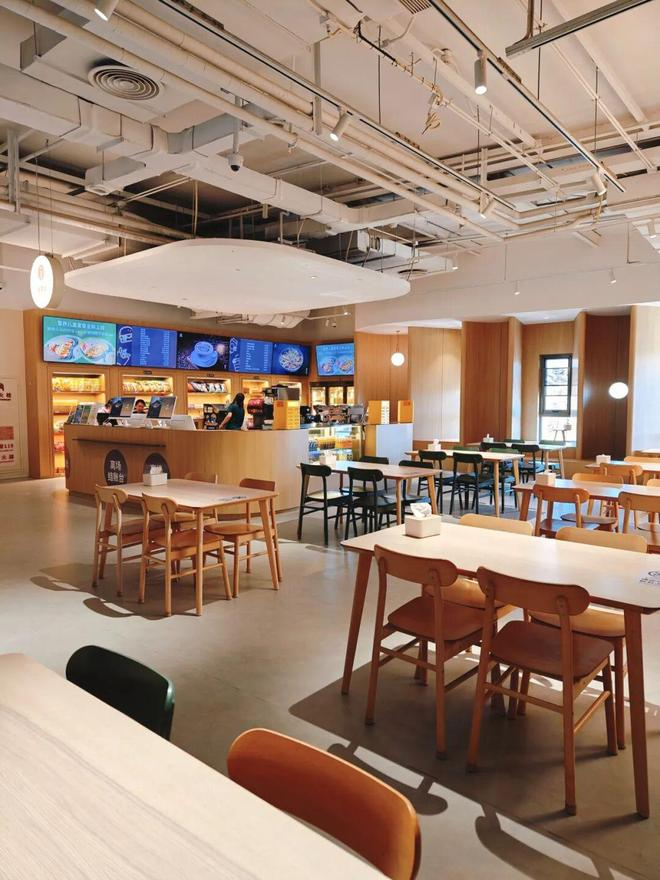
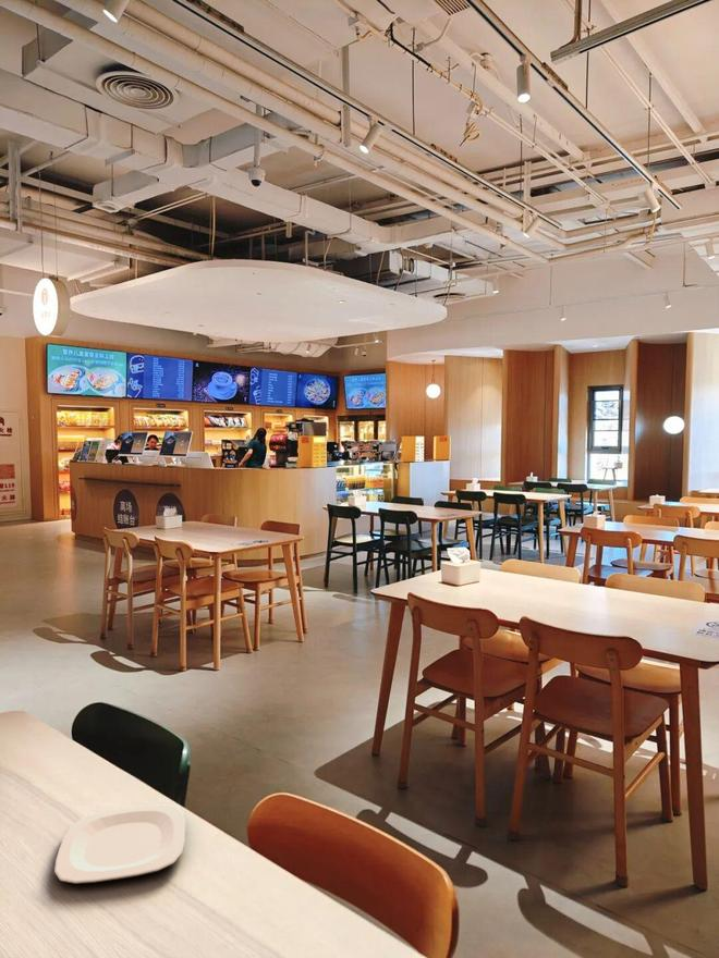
+ plate [53,803,186,885]
